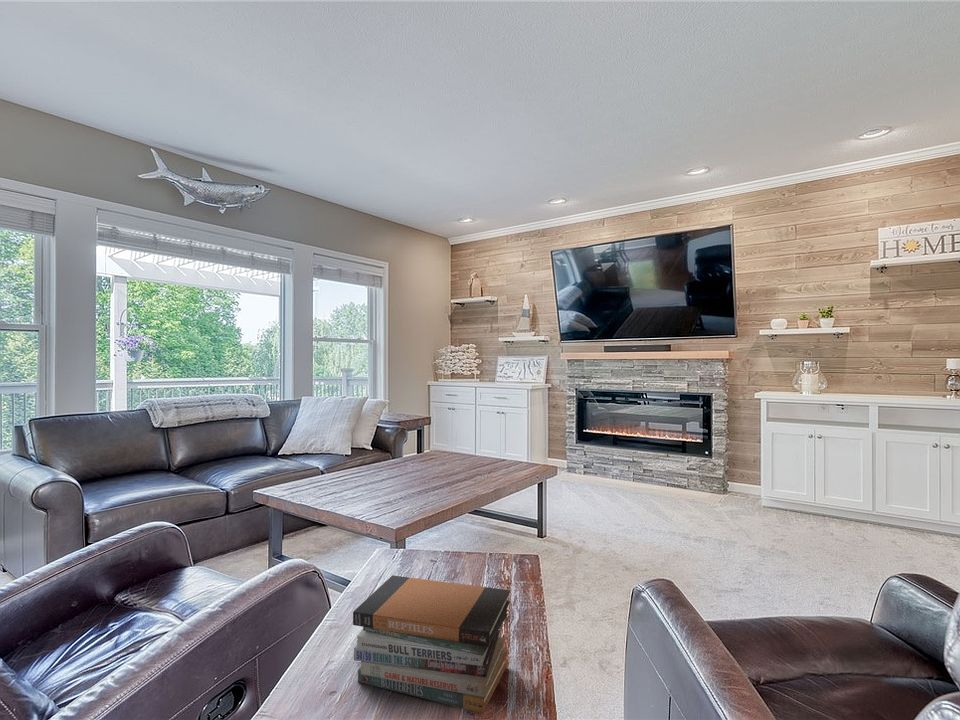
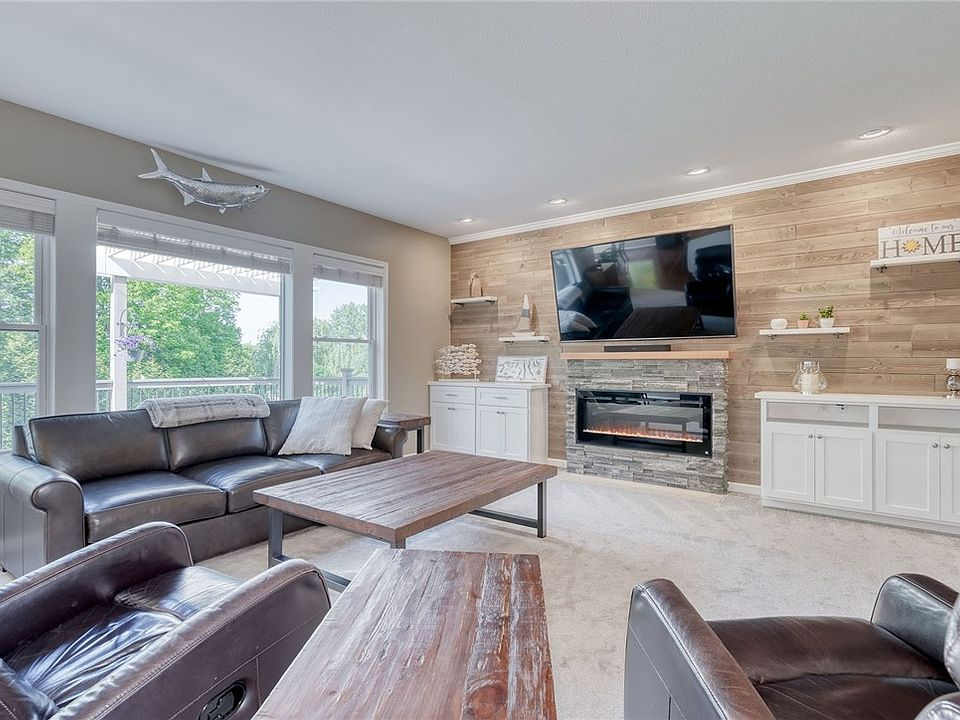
- book stack [352,574,511,714]
